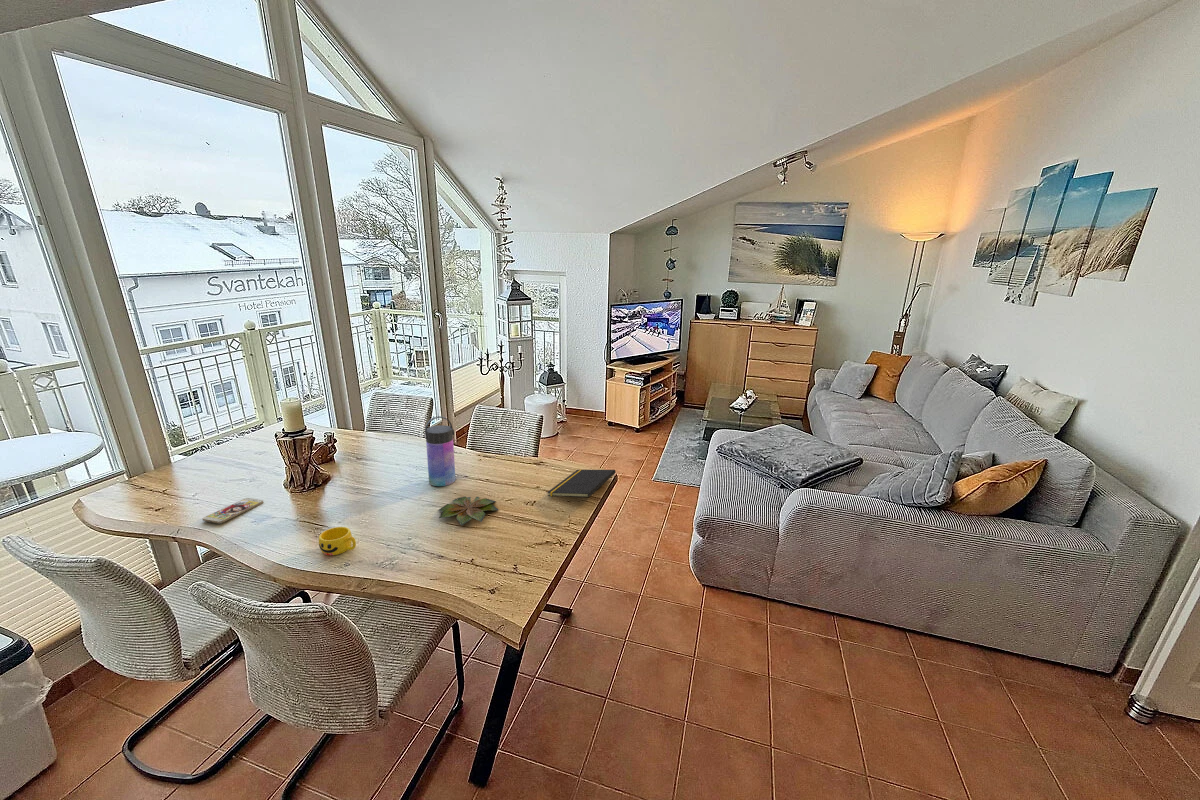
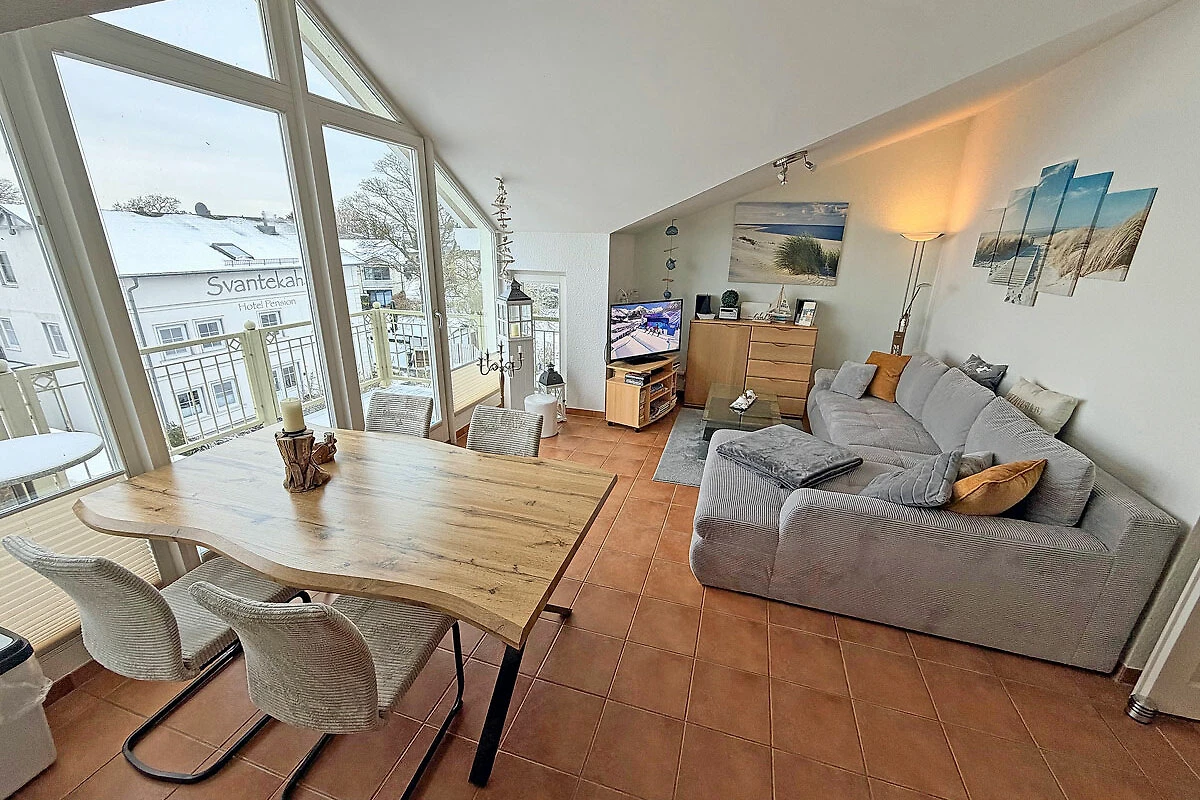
- water bottle [423,415,456,487]
- cup [318,526,357,556]
- notepad [546,468,617,498]
- smartphone [202,497,264,524]
- plant [437,496,499,527]
